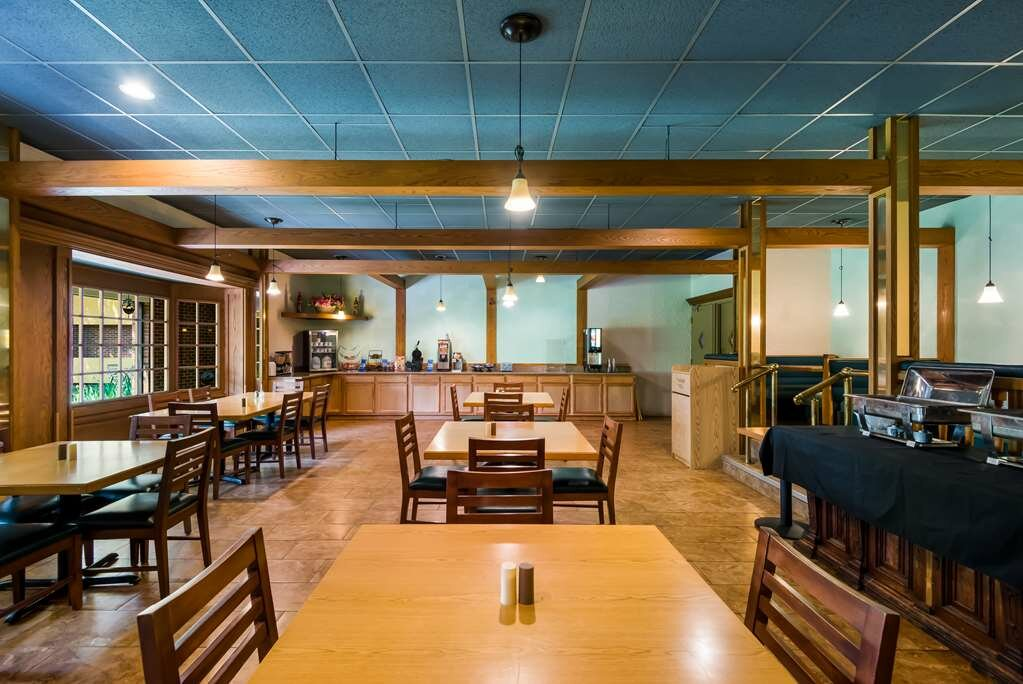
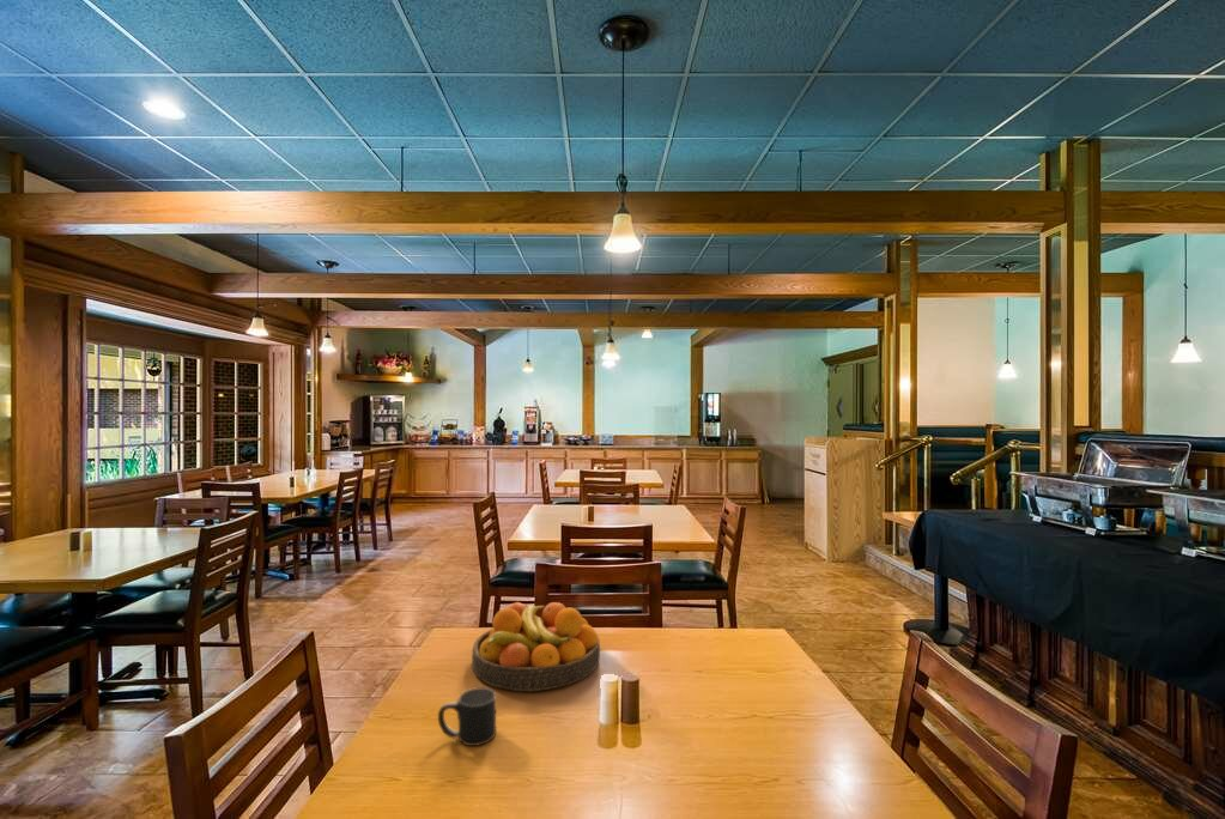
+ mug [437,686,497,747]
+ fruit bowl [471,601,601,692]
